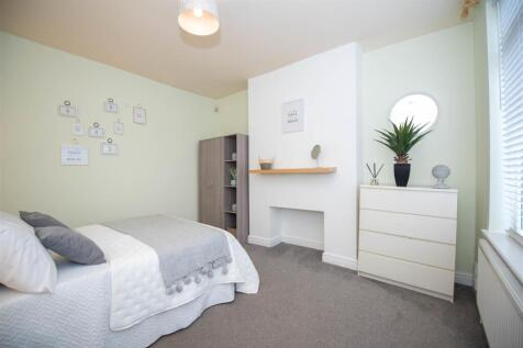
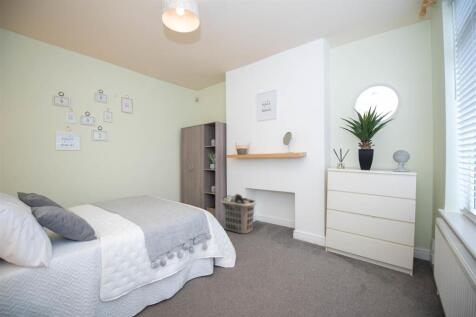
+ clothes hamper [220,193,258,235]
